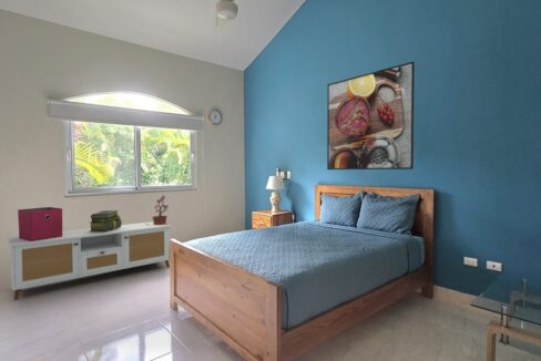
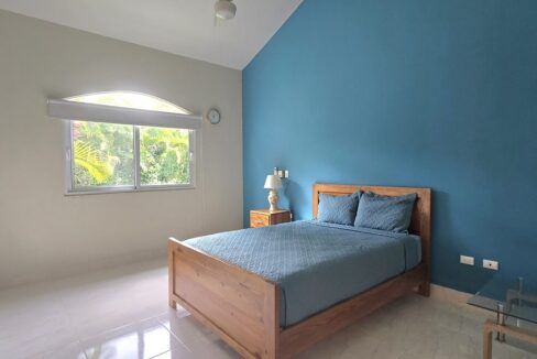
- stack of books [89,209,123,231]
- storage bin [17,206,63,241]
- storage bench [7,220,173,301]
- potted plant [146,195,170,225]
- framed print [326,61,416,171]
